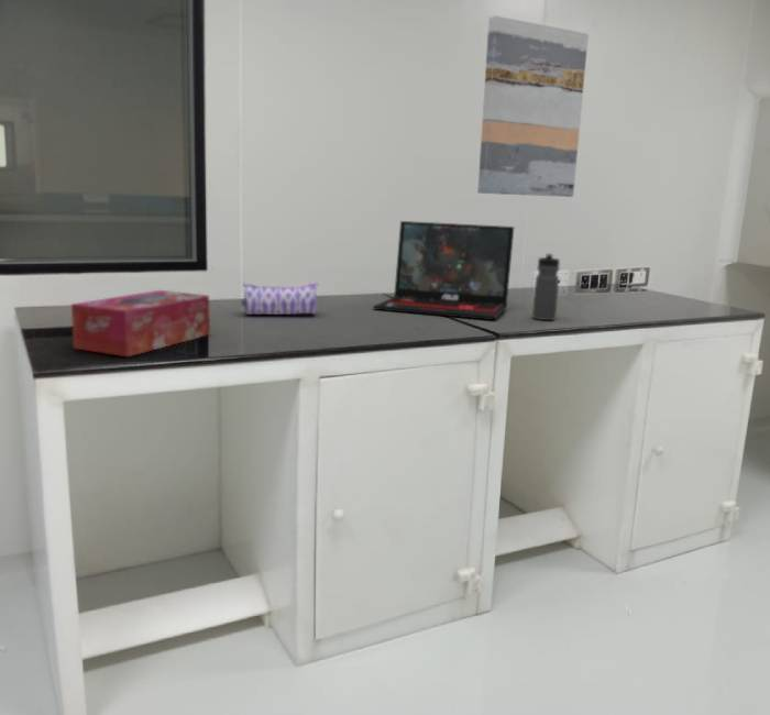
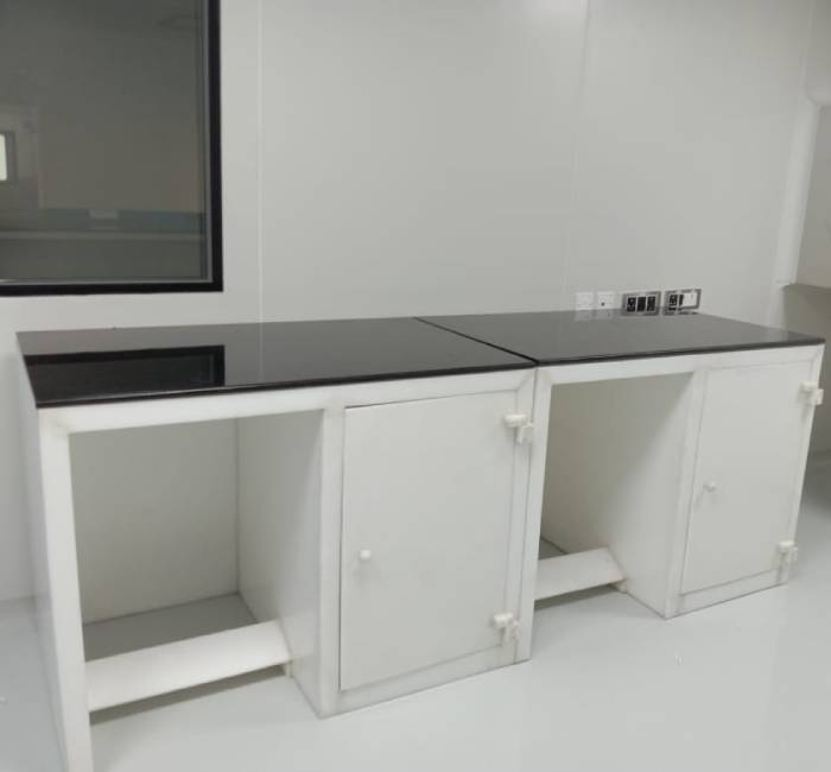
- pencil case [240,280,320,316]
- wall art [476,14,590,198]
- tissue box [70,289,211,358]
- laptop [372,220,515,321]
- water bottle [531,252,561,321]
